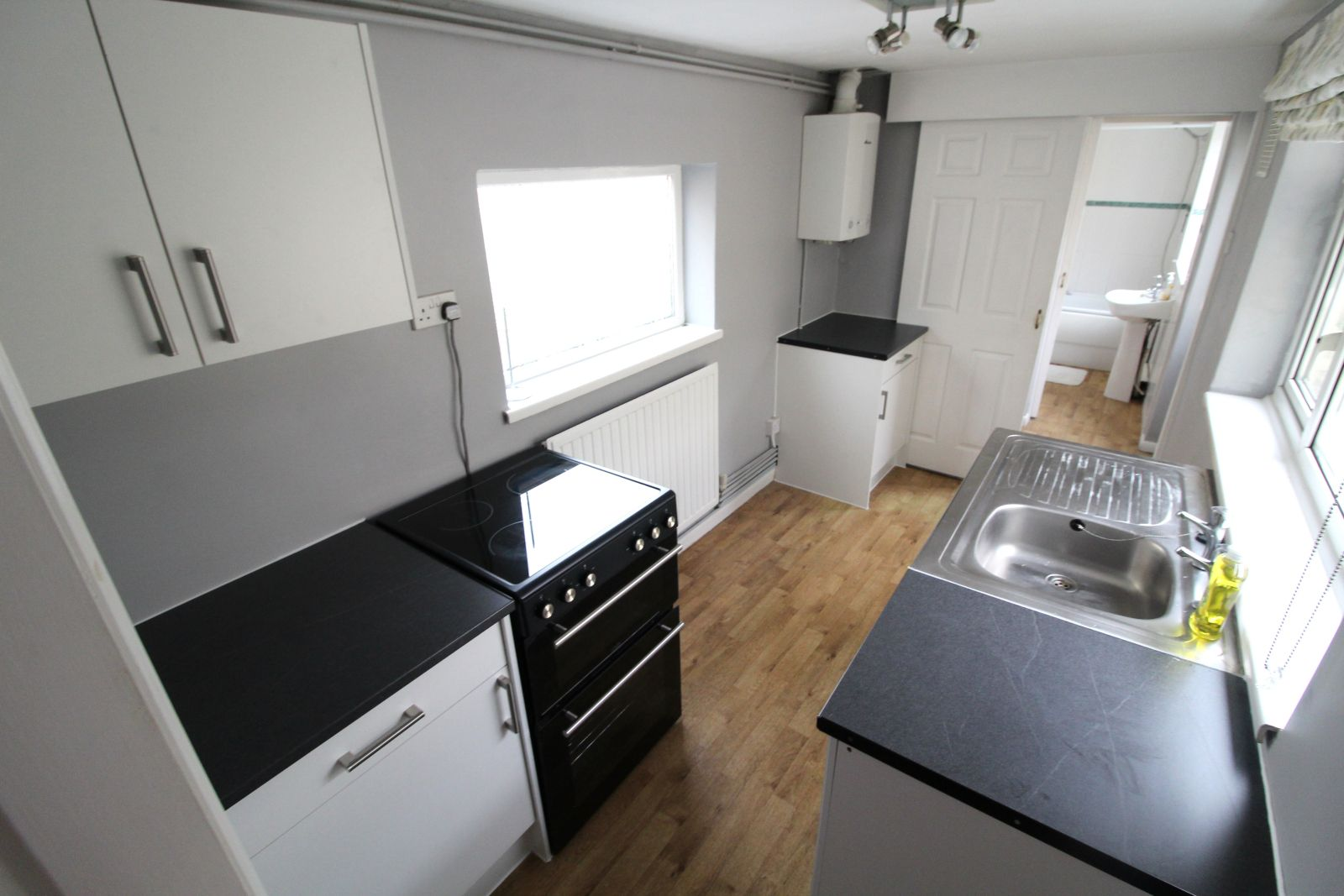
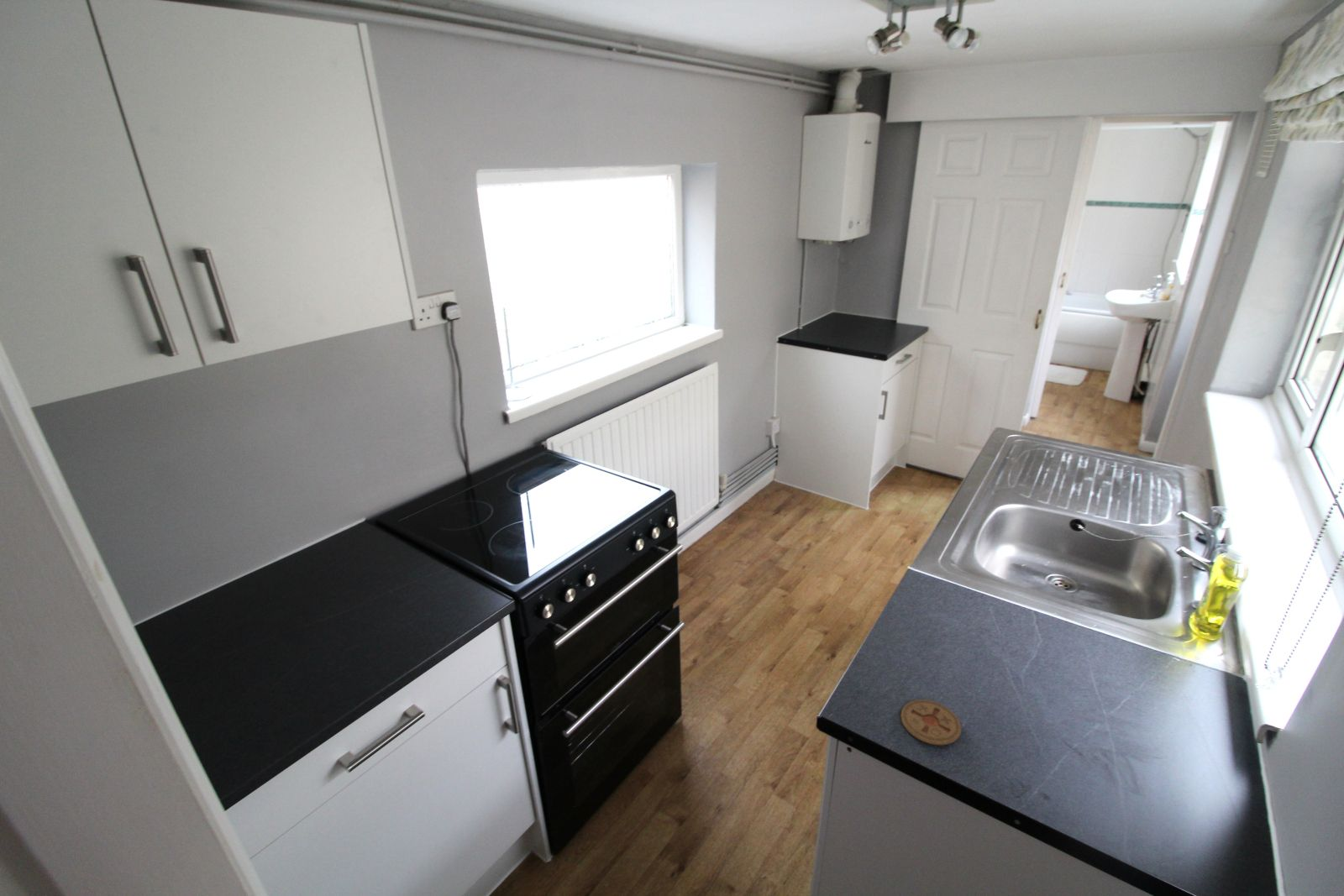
+ coaster [900,699,962,746]
